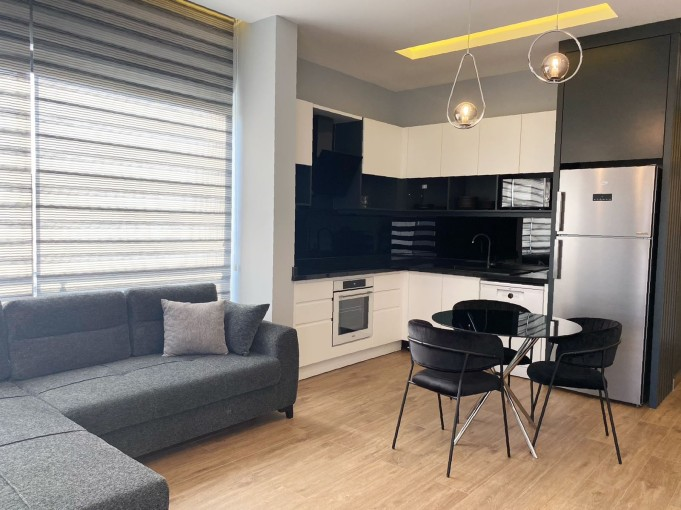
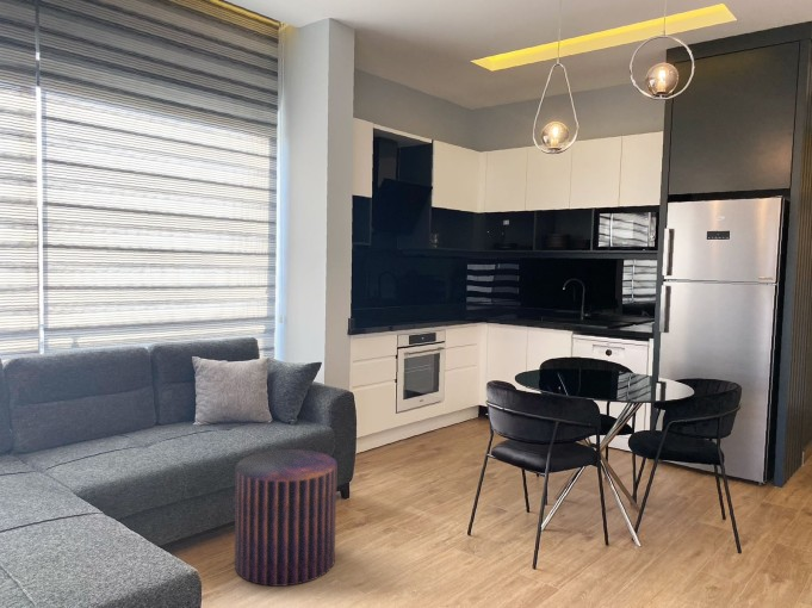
+ pouf [234,448,337,588]
